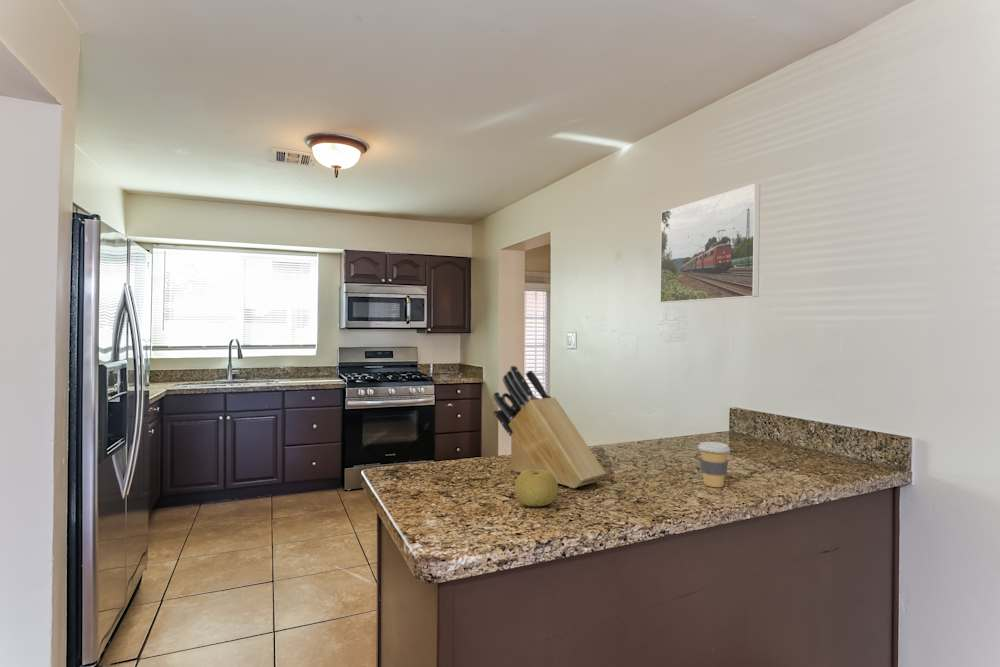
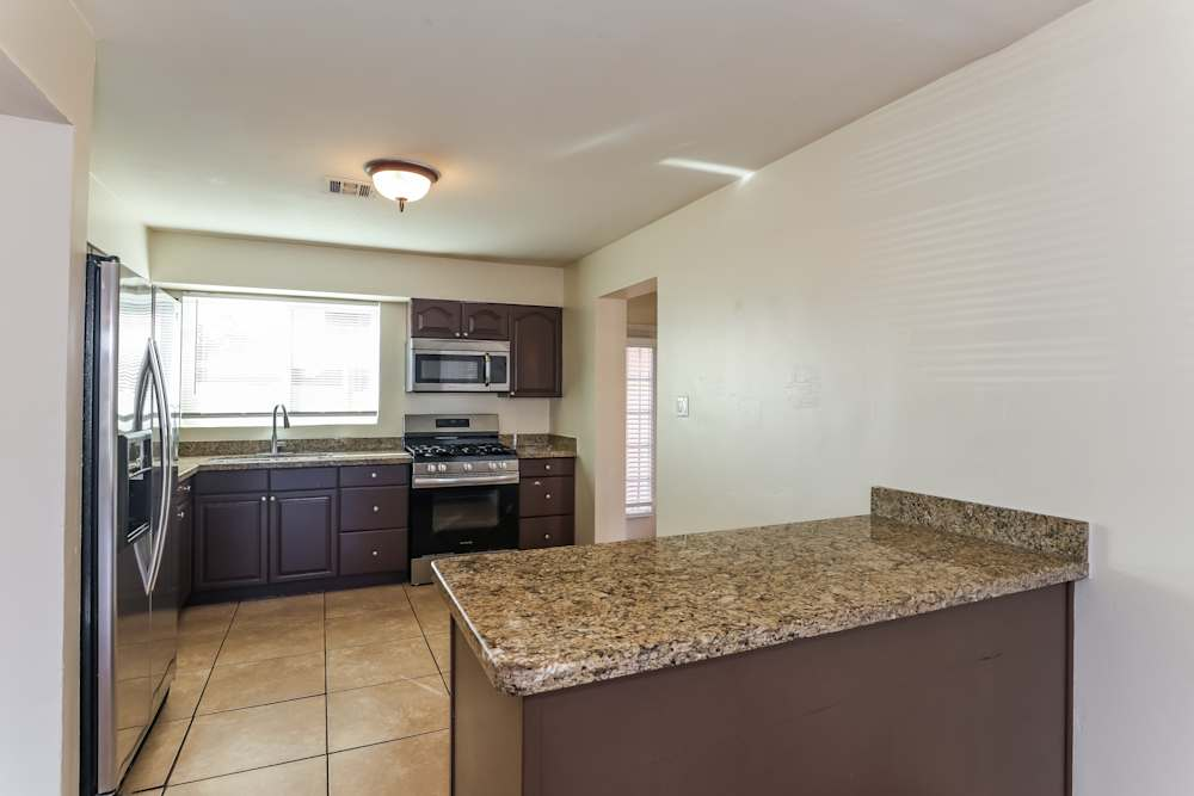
- coffee cup [697,441,731,488]
- fruit [514,469,559,507]
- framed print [659,182,761,304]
- knife block [492,364,607,489]
